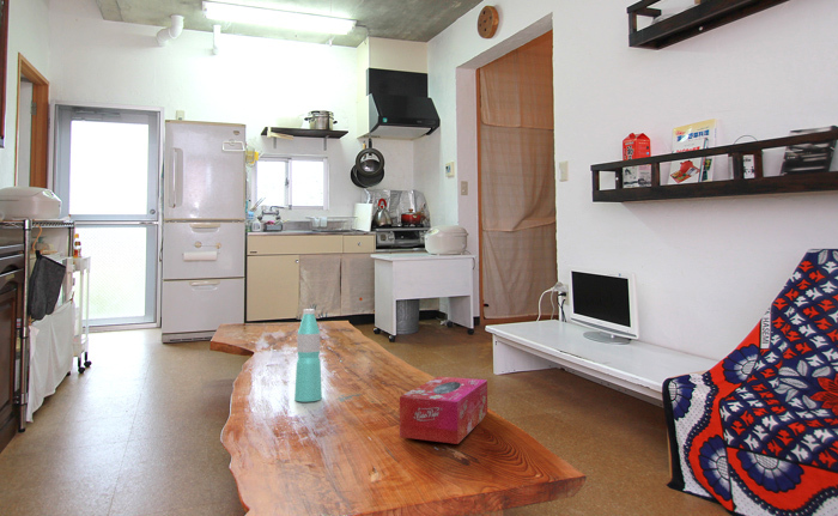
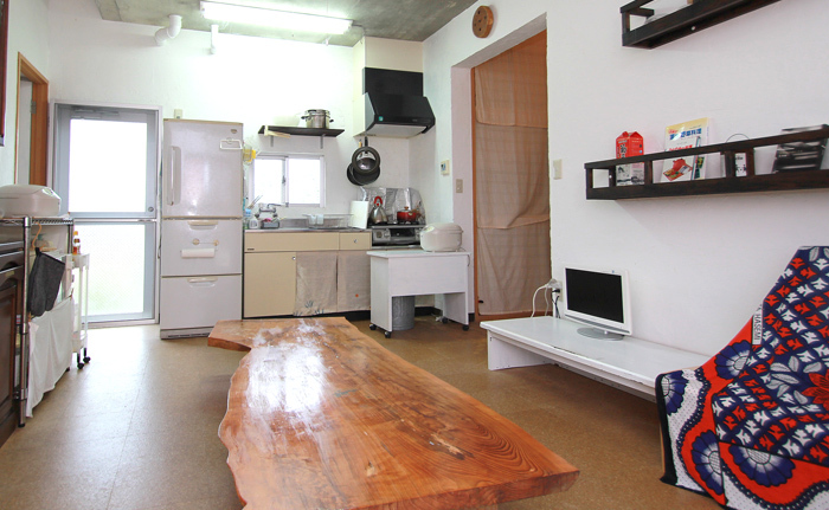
- tissue box [399,376,488,445]
- water bottle [293,308,323,402]
